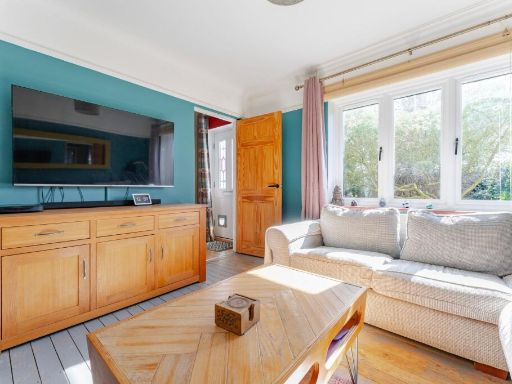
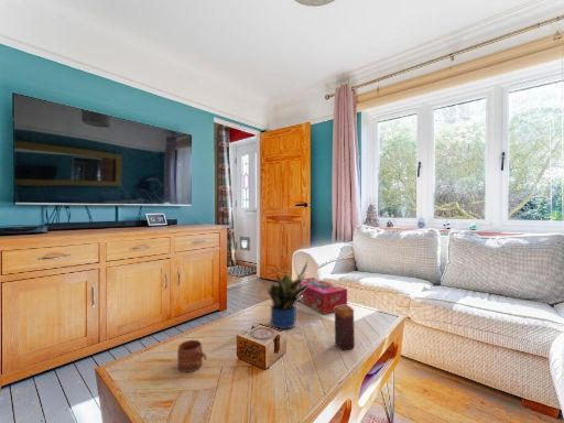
+ tissue box [292,276,348,315]
+ potted plant [267,261,311,330]
+ mug [176,339,208,373]
+ candle [334,304,356,351]
